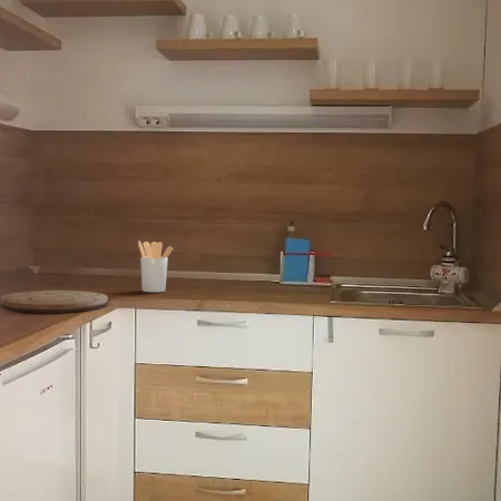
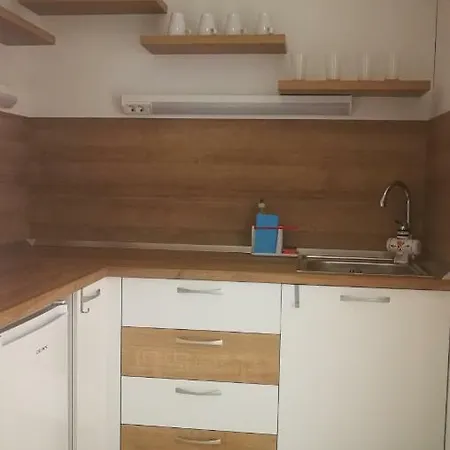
- utensil holder [137,239,174,294]
- cutting board [0,289,109,314]
